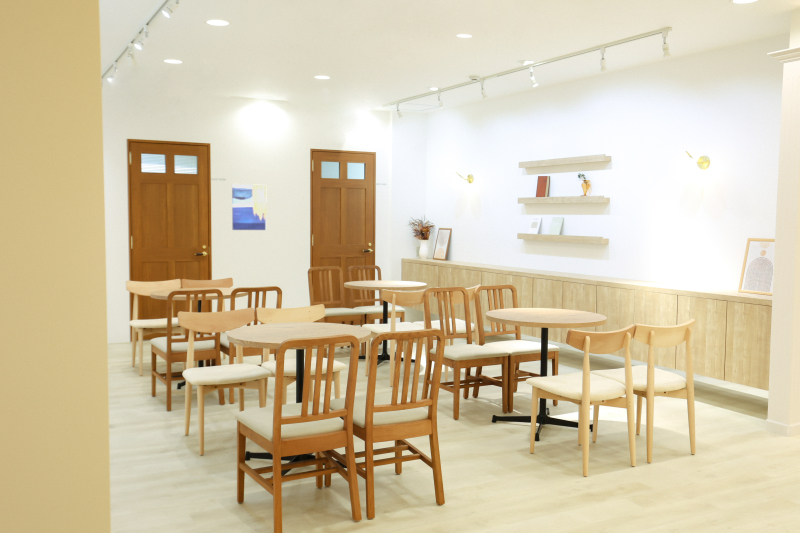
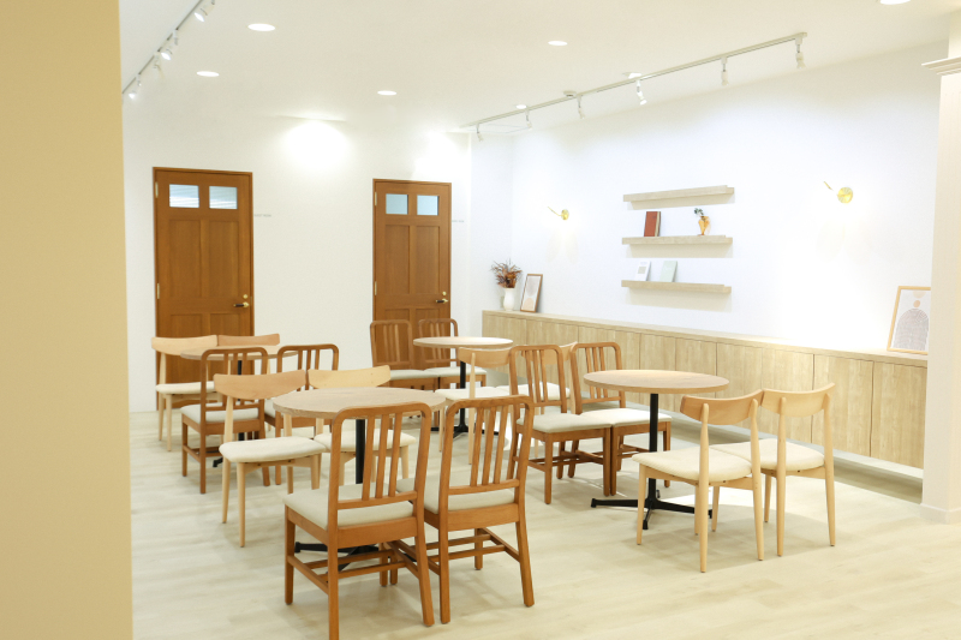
- wall art [231,183,268,231]
